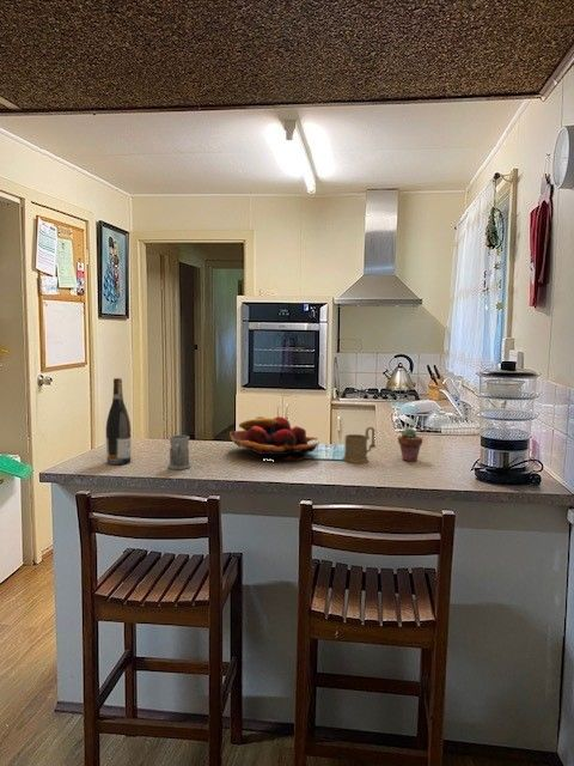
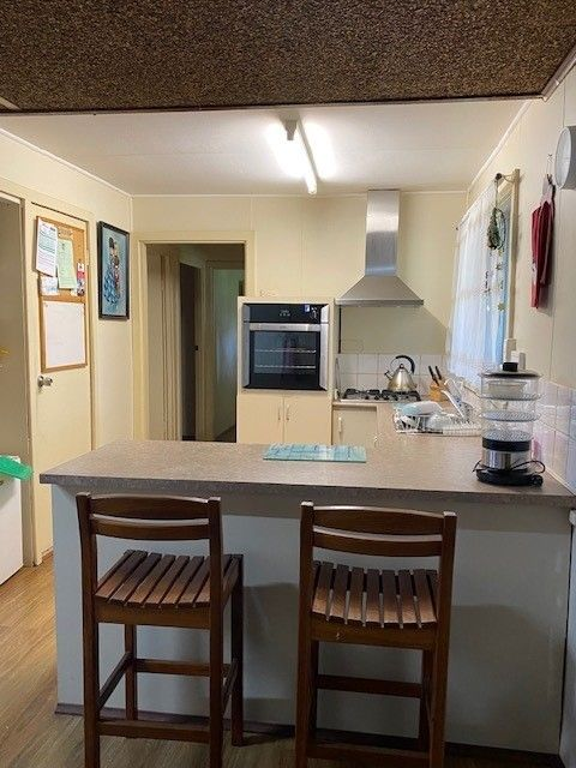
- potted succulent [397,427,423,462]
- mug [167,434,191,470]
- mug [341,426,377,464]
- wine bottle [105,377,133,466]
- fruit basket [228,415,319,462]
